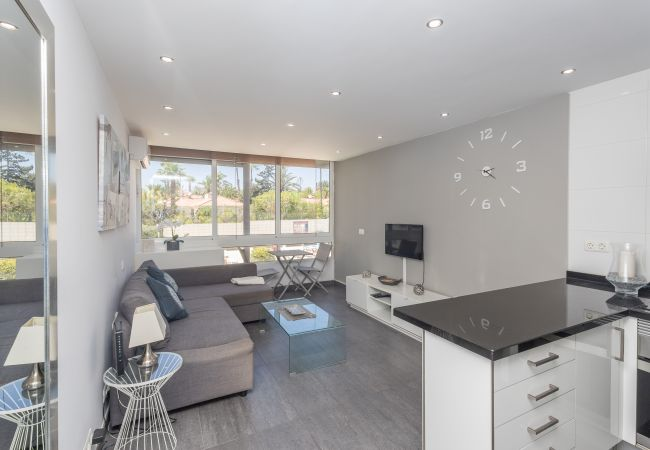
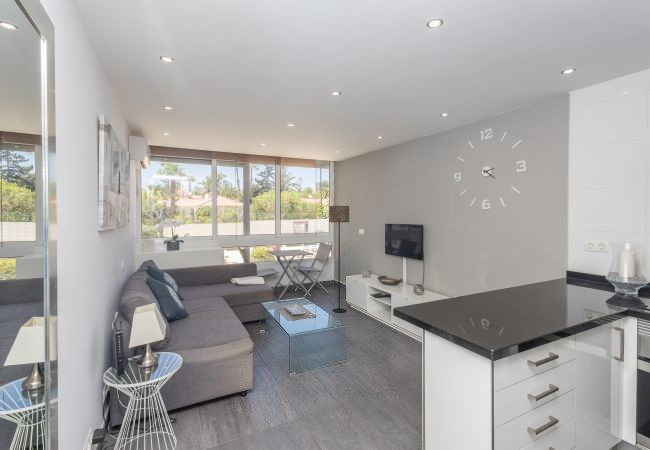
+ floor lamp [328,205,350,313]
